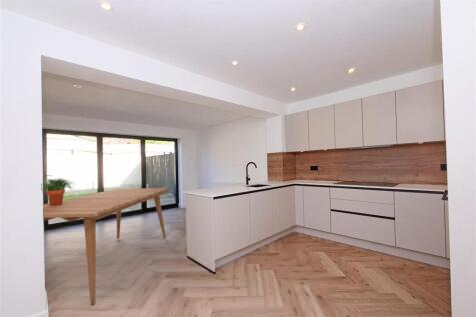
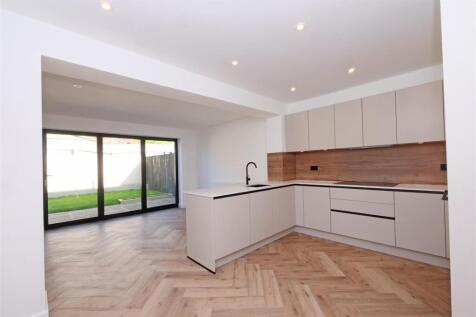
- dining table [42,187,170,307]
- potted plant [42,178,76,206]
